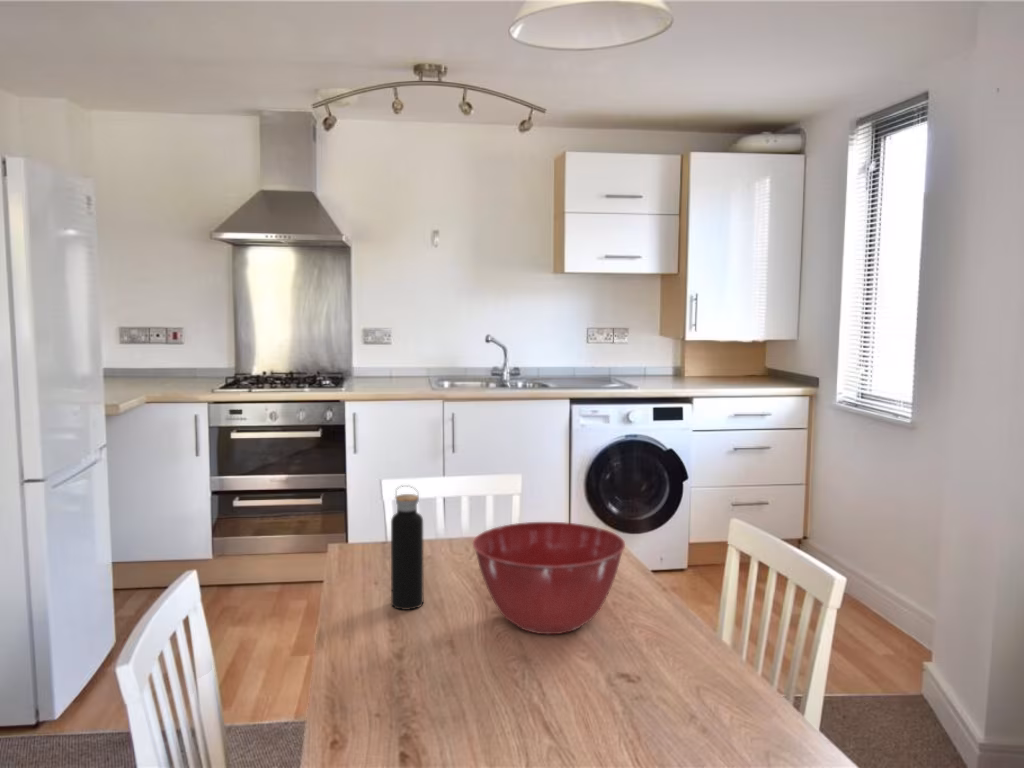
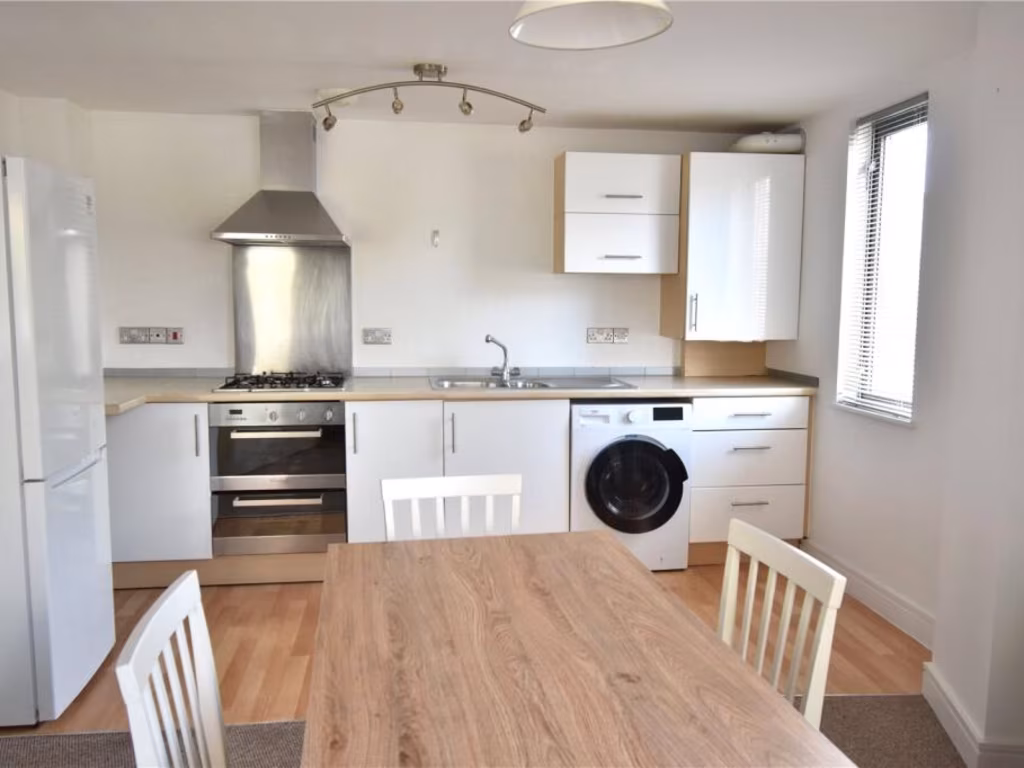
- mixing bowl [472,521,626,635]
- water bottle [390,484,424,611]
